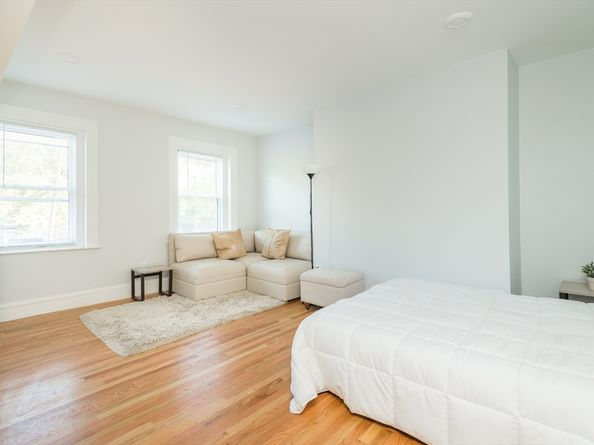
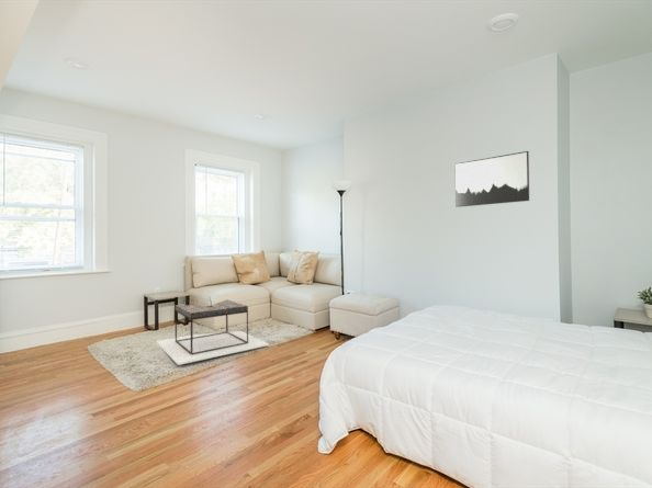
+ coffee table [155,297,270,366]
+ wall art [453,150,530,208]
